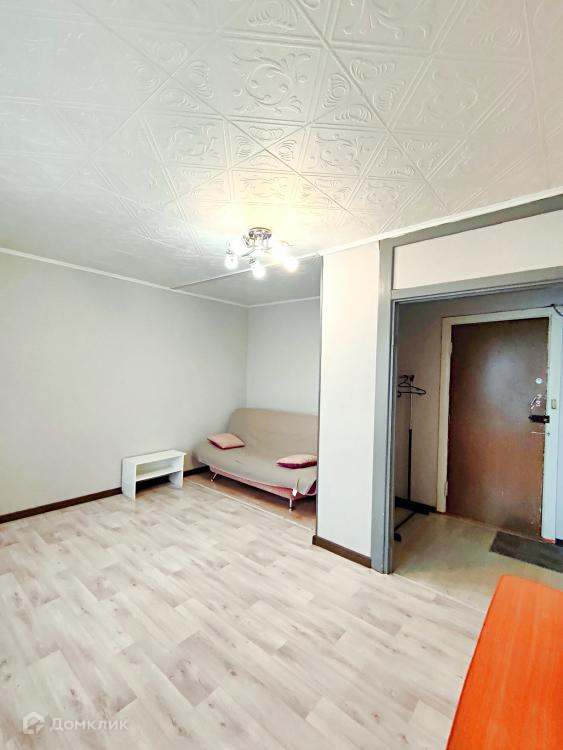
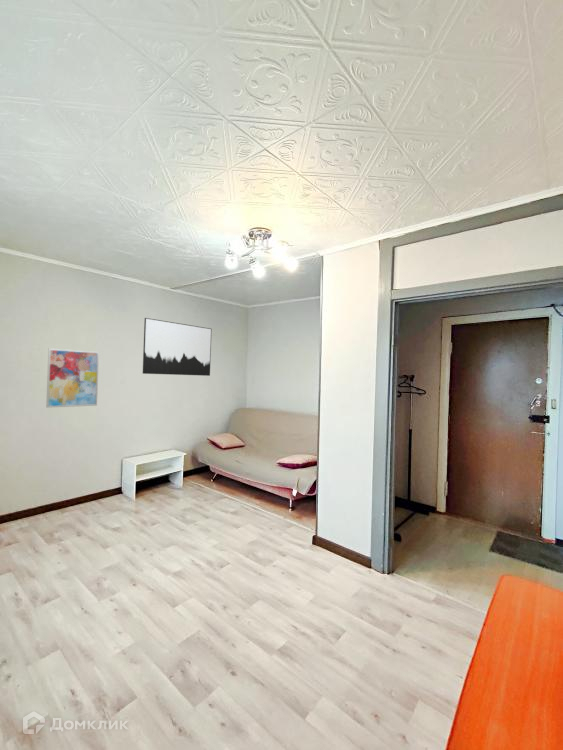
+ wall art [142,317,213,377]
+ wall art [45,347,100,409]
